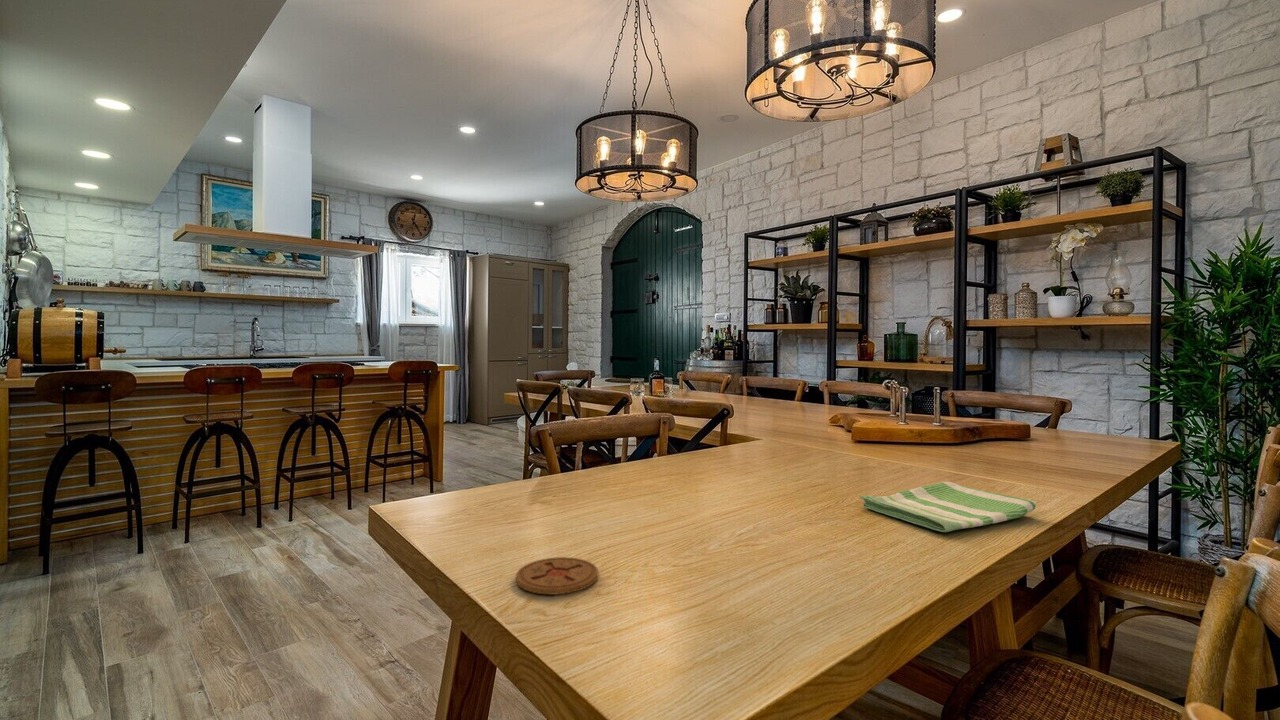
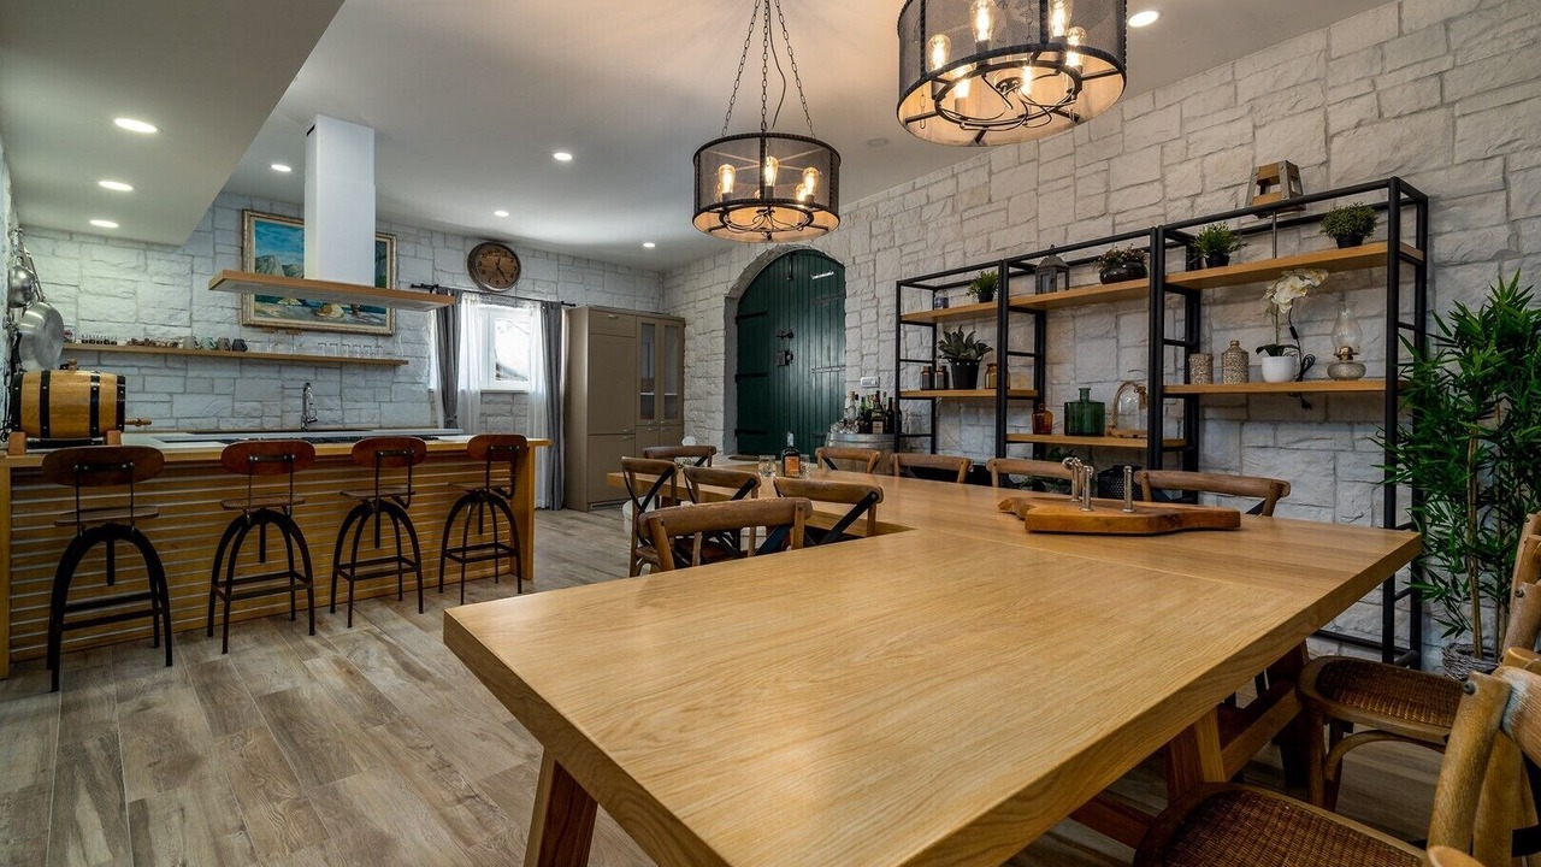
- dish towel [859,481,1038,533]
- coaster [515,556,599,595]
